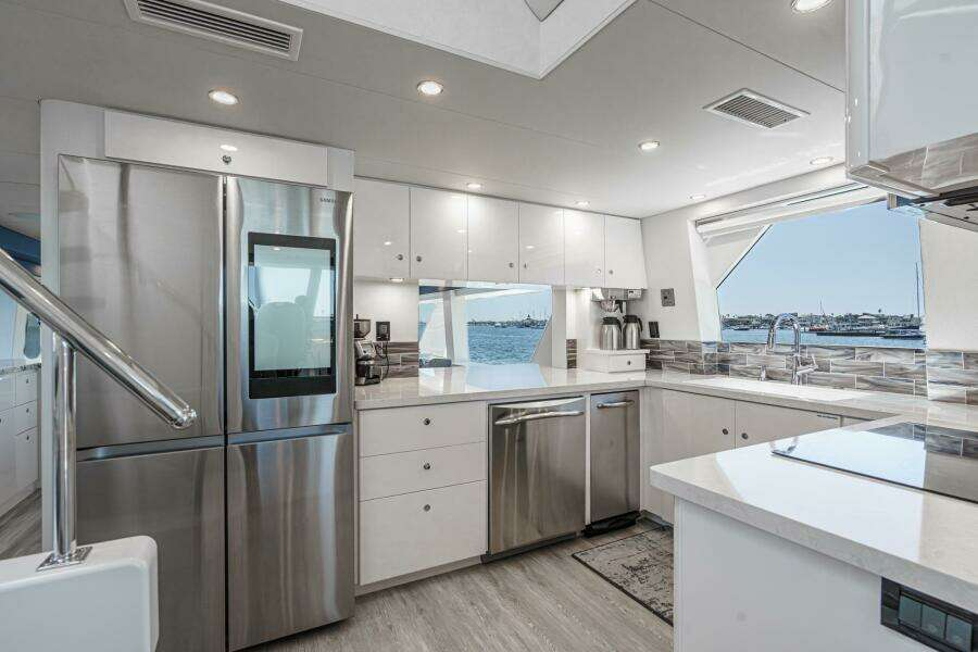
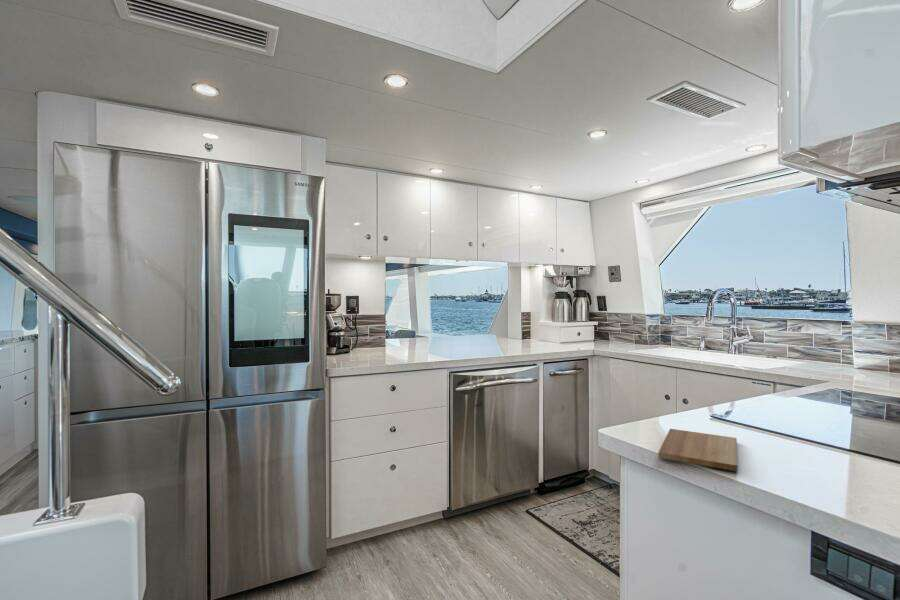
+ cutting board [658,428,739,472]
